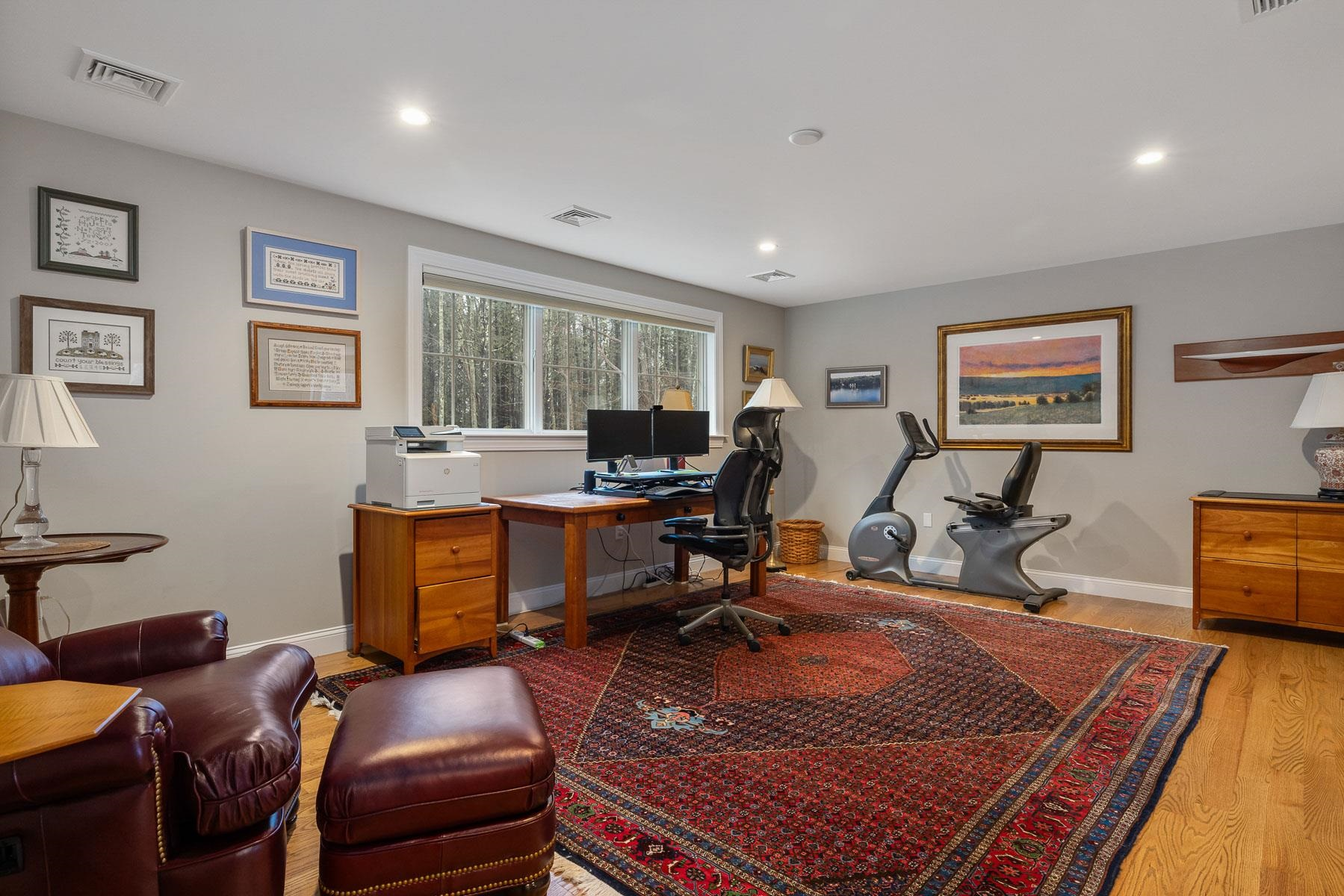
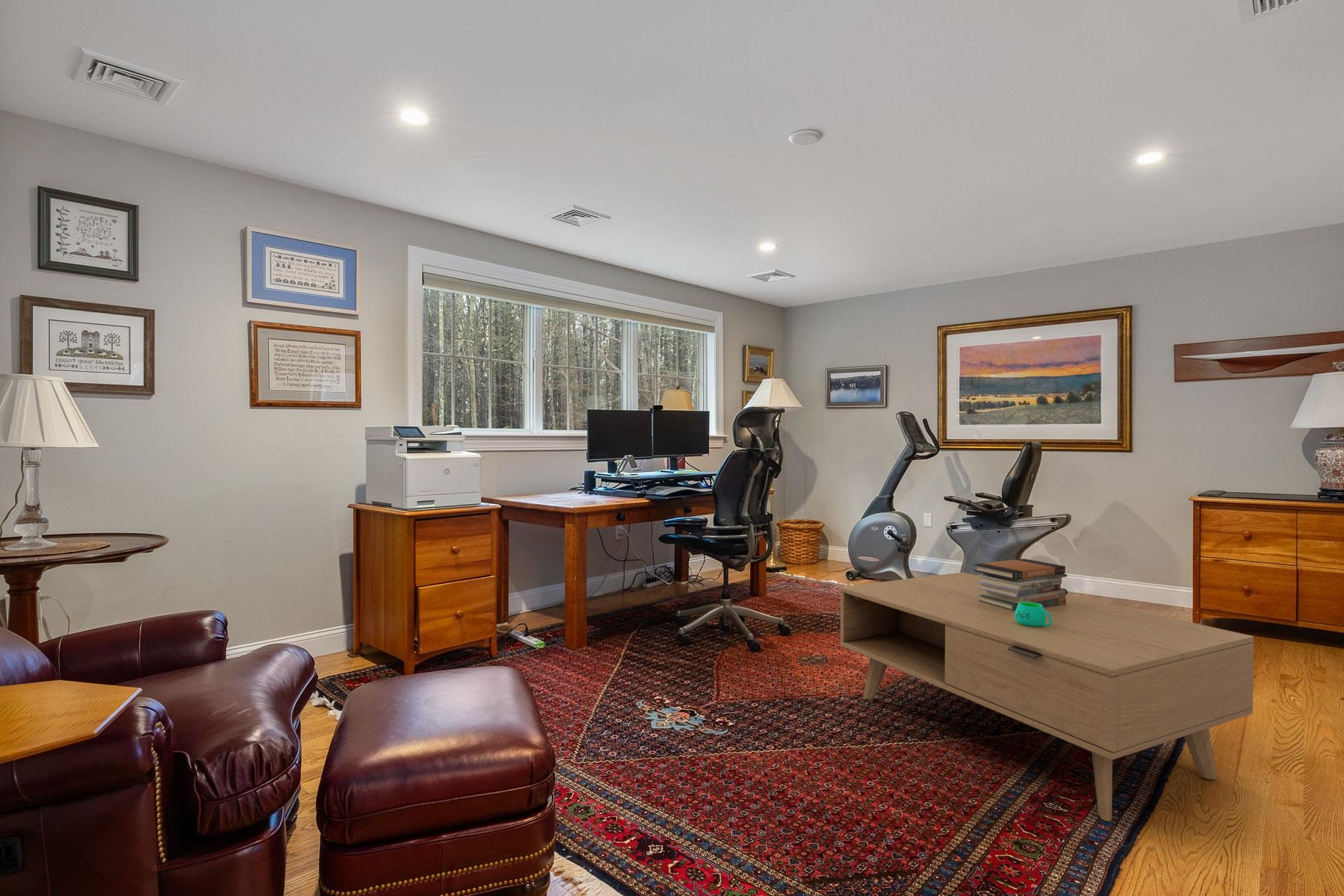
+ mug [1015,602,1052,626]
+ coffee table [840,571,1254,822]
+ book stack [973,558,1068,611]
